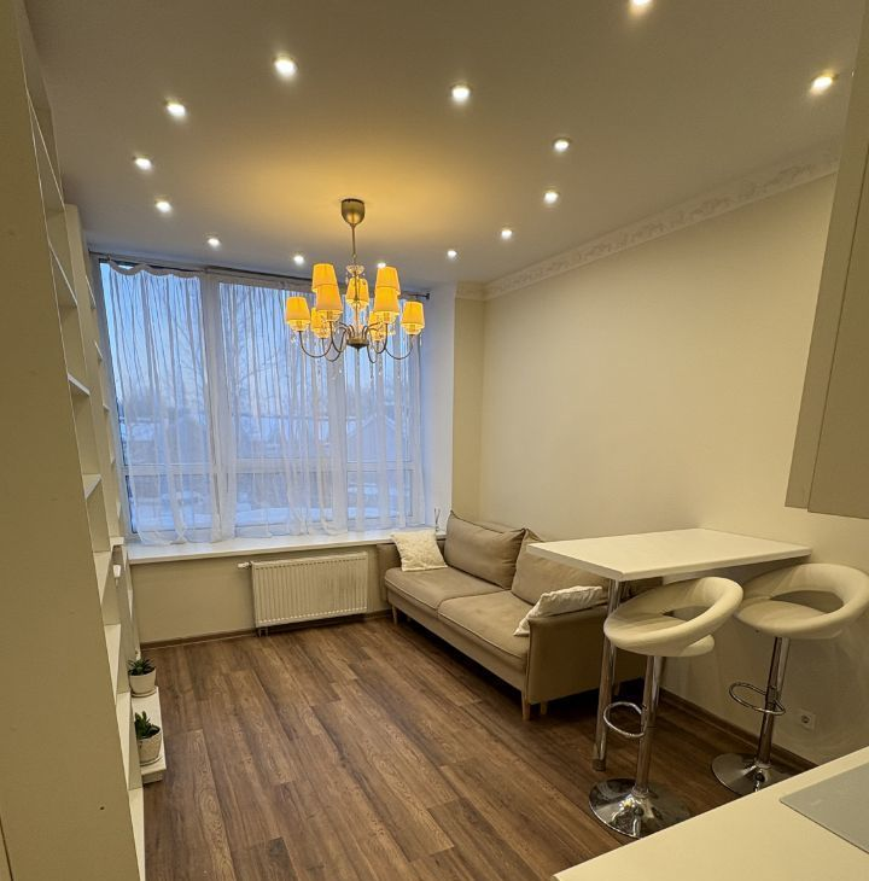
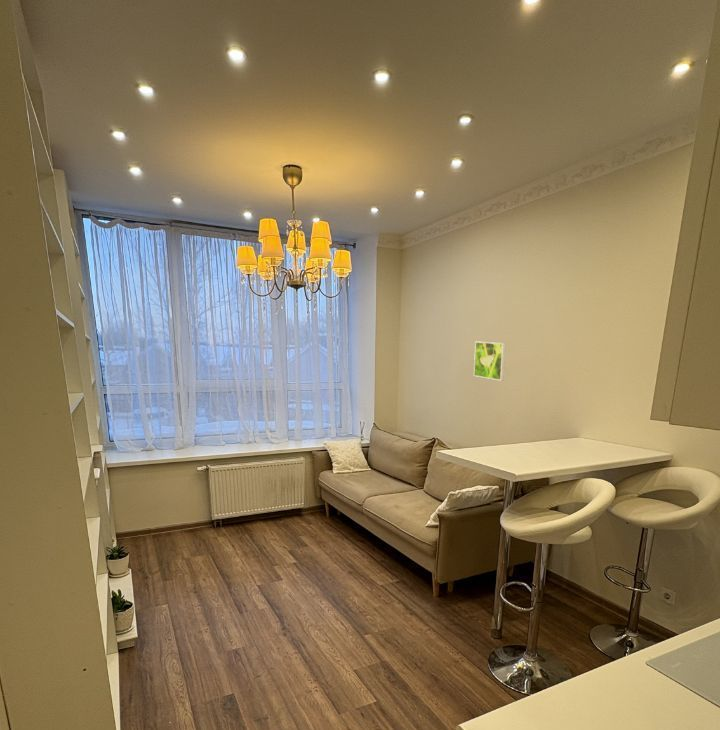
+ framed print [473,340,506,382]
